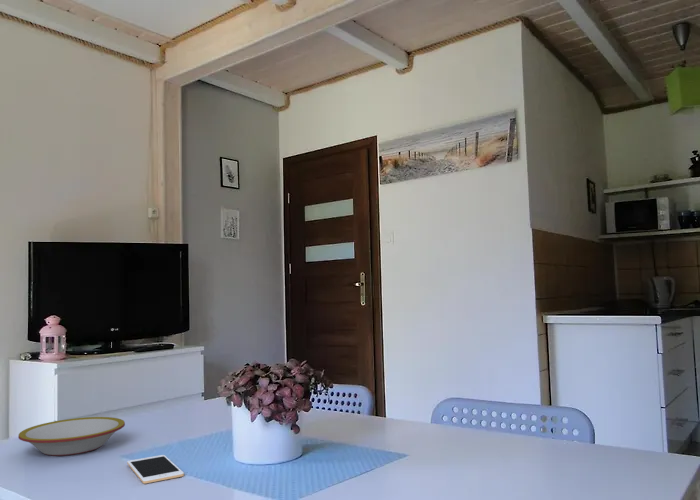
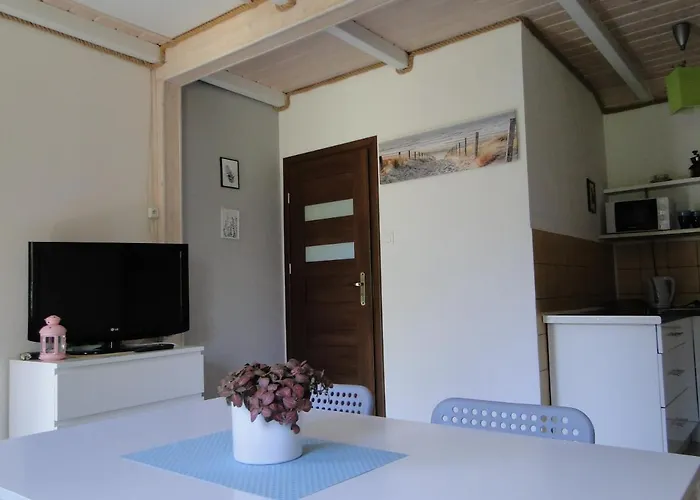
- cell phone [126,454,185,484]
- bowl [17,416,126,457]
